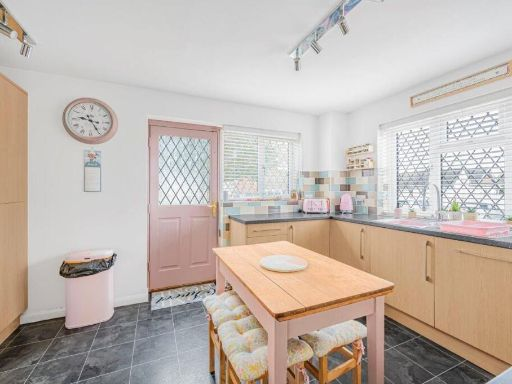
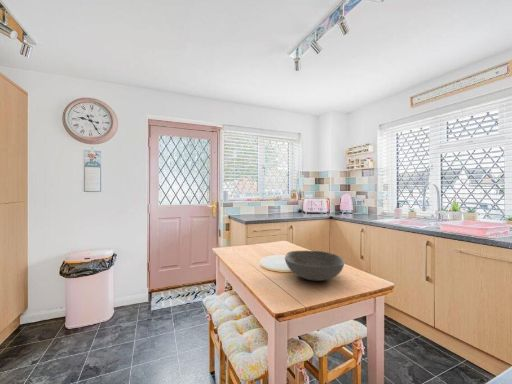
+ bowl [284,250,345,282]
